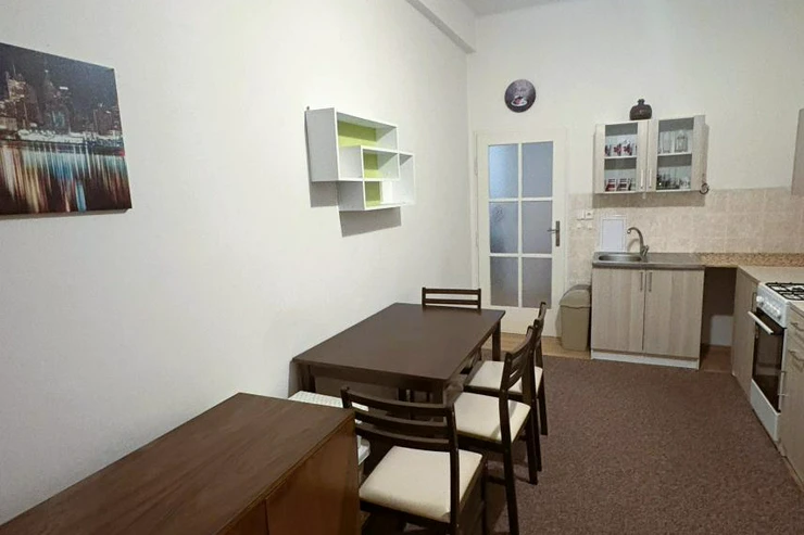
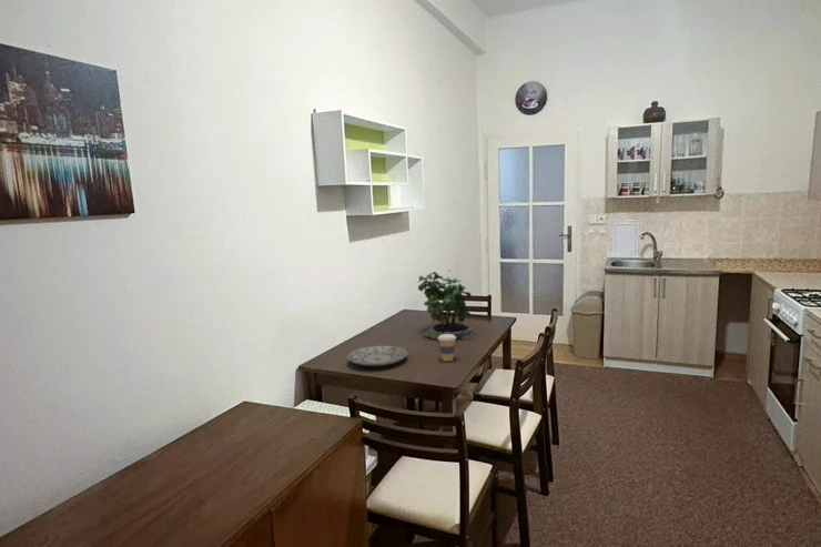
+ plate [346,345,408,367]
+ coffee cup [437,334,457,362]
+ potted plant [416,269,475,341]
